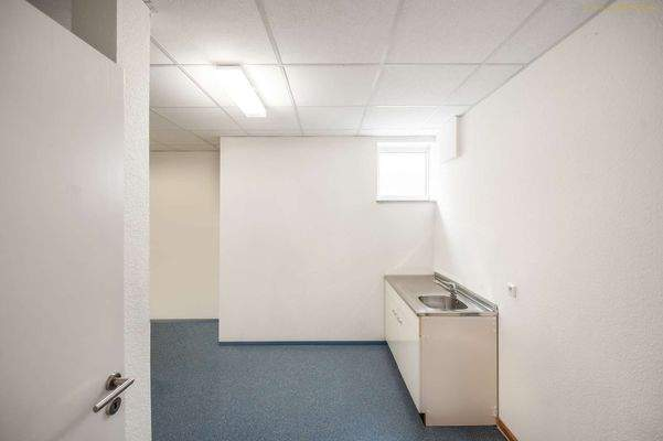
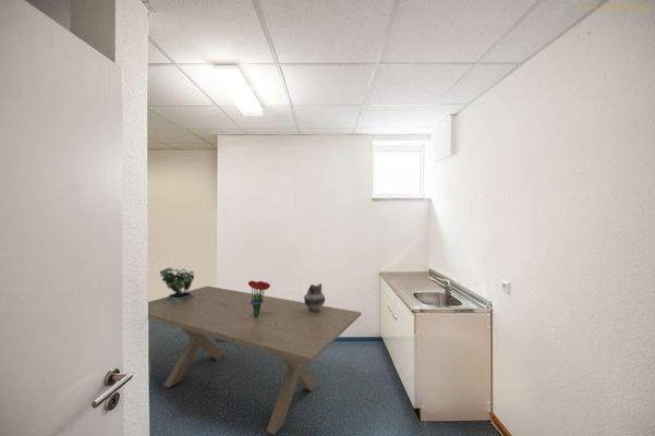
+ bouquet [247,280,271,317]
+ dining table [147,286,362,436]
+ potted plant [159,264,197,303]
+ ceramic jug [303,282,326,312]
